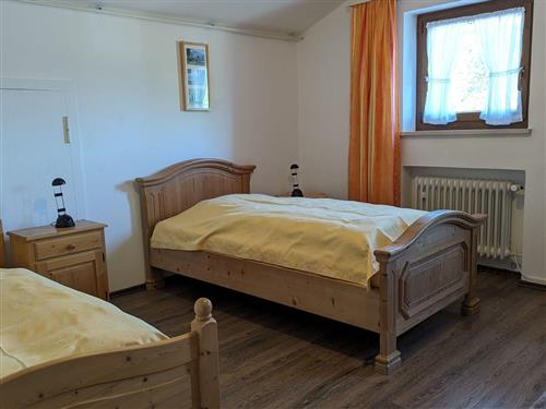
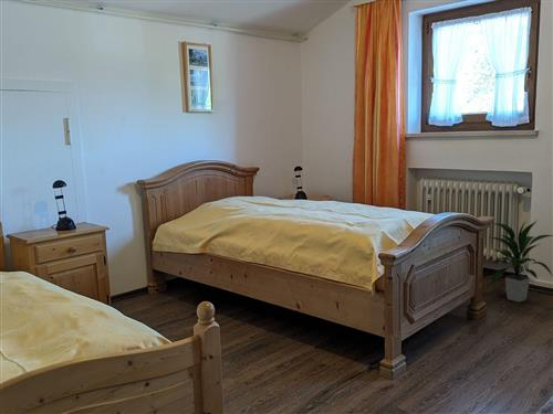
+ indoor plant [489,220,553,304]
